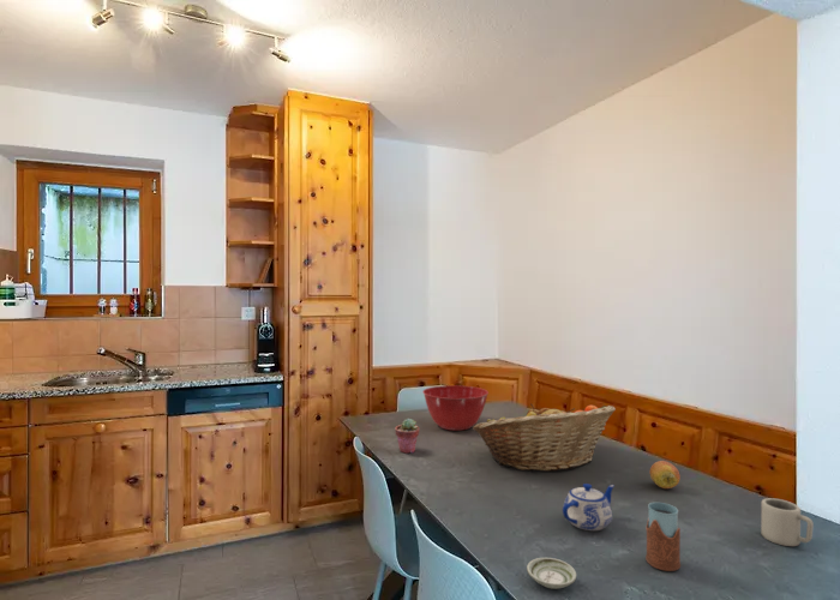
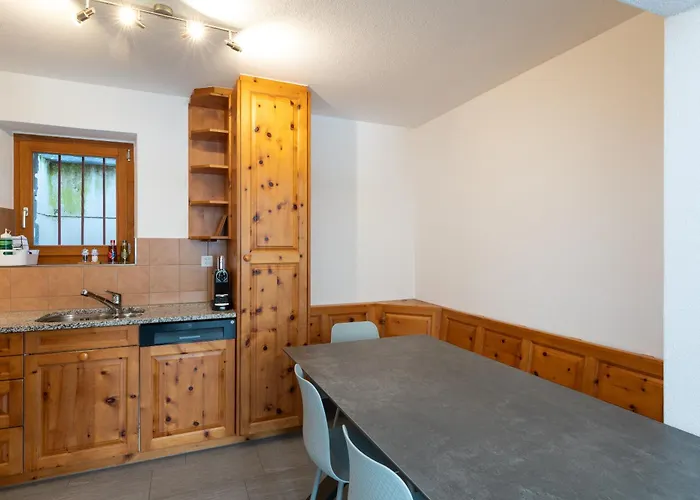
- teapot [562,482,616,532]
- apple [648,460,682,490]
- mixing bowl [421,384,490,432]
- saucer [526,557,577,590]
- cup [760,497,815,547]
- potted succulent [394,418,421,455]
- fruit basket [472,402,617,473]
- drinking glass [644,502,682,572]
